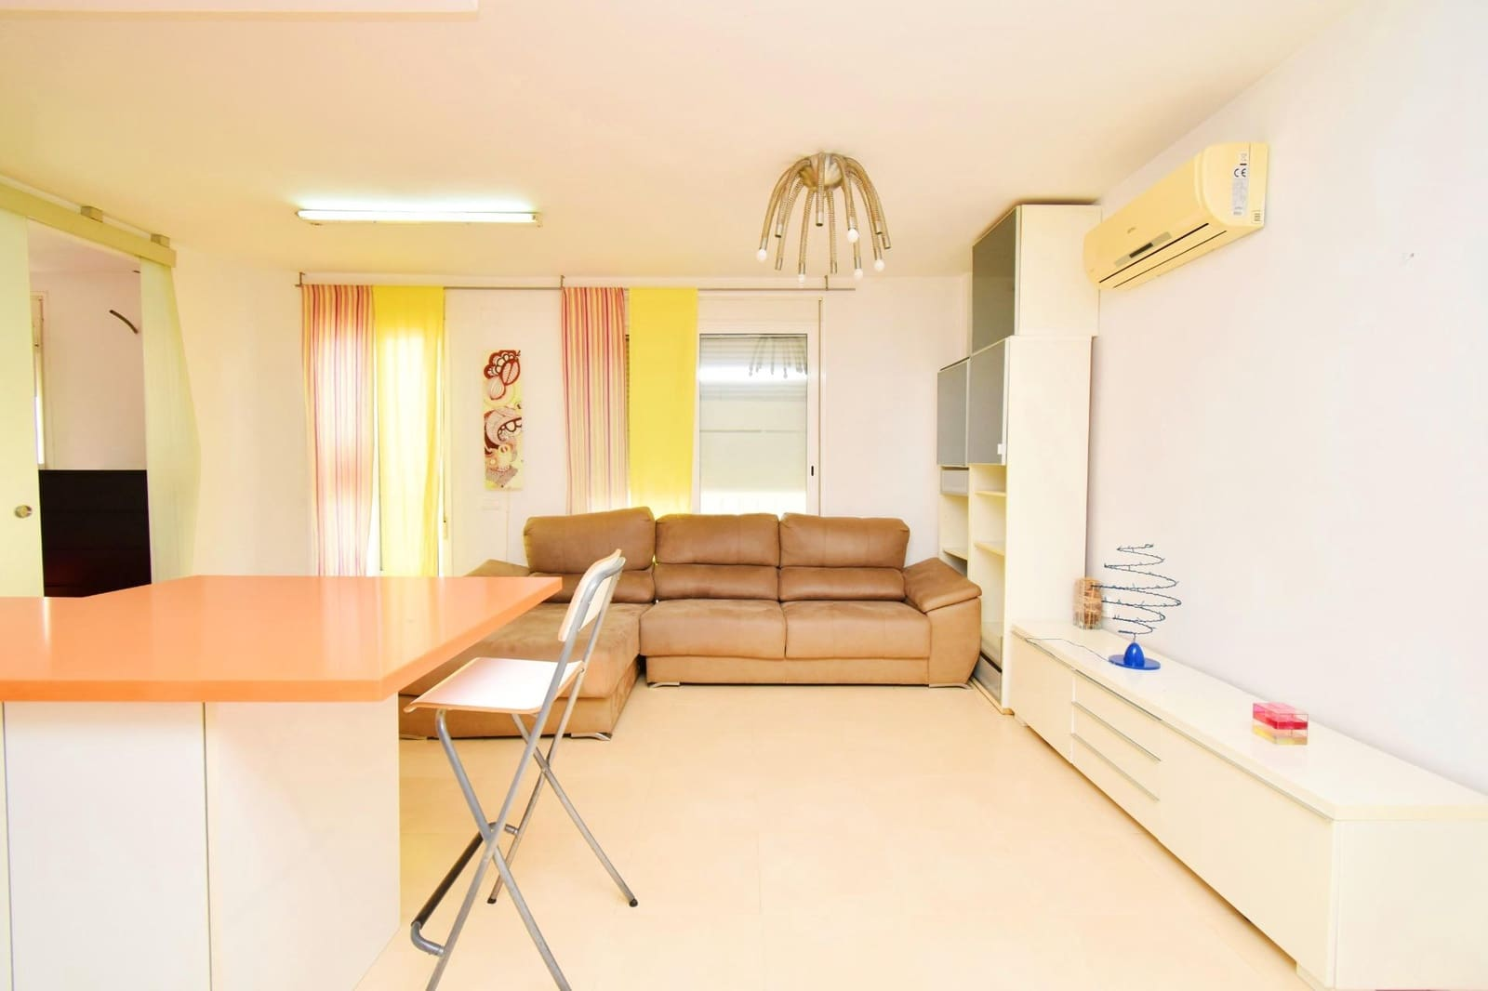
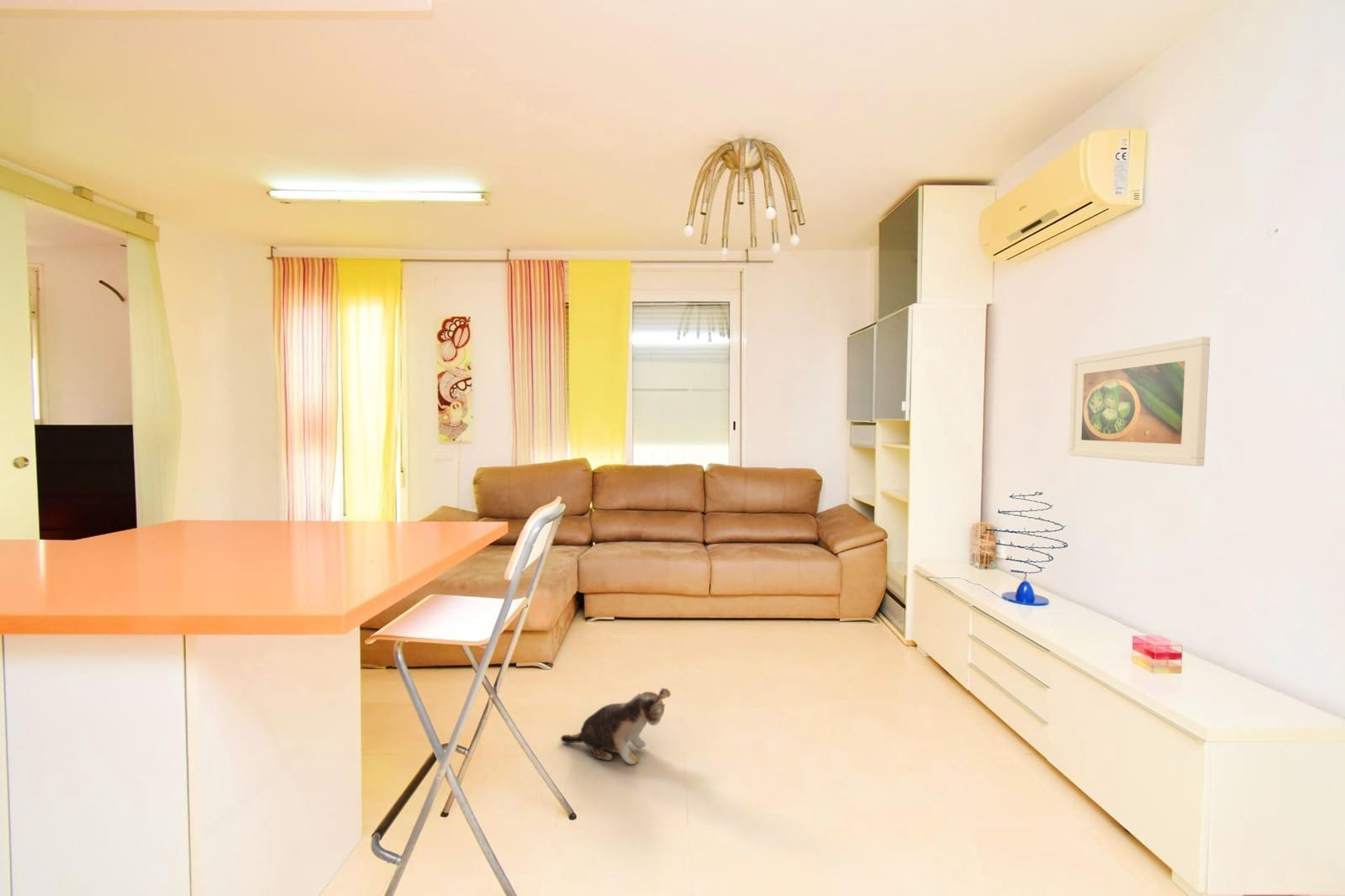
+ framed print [1068,336,1210,467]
+ plush toy [560,688,672,766]
